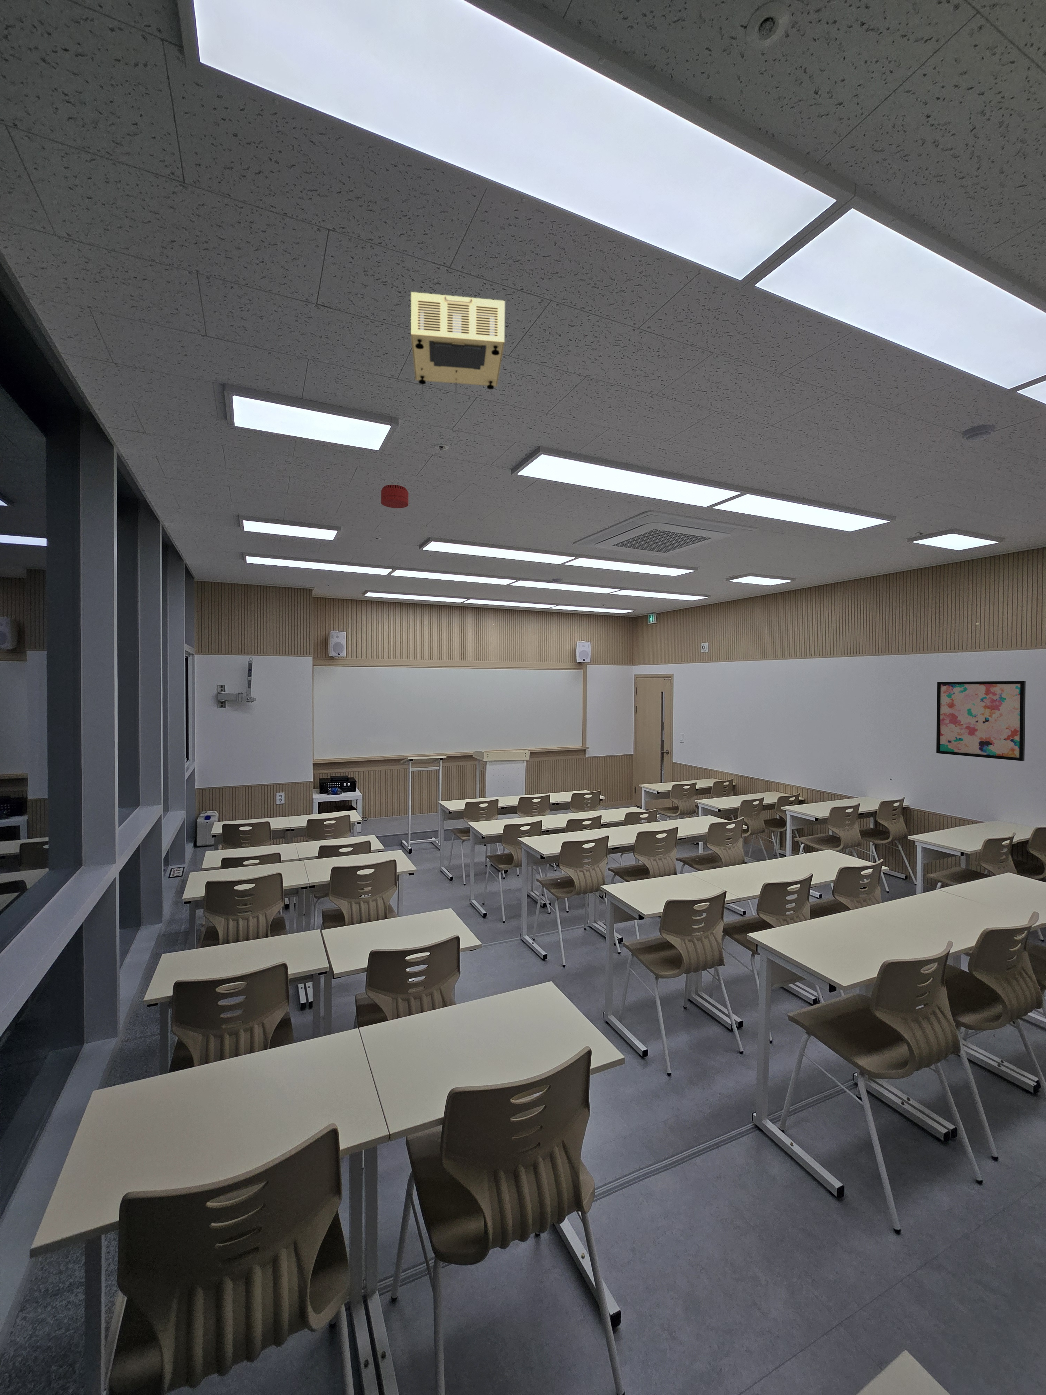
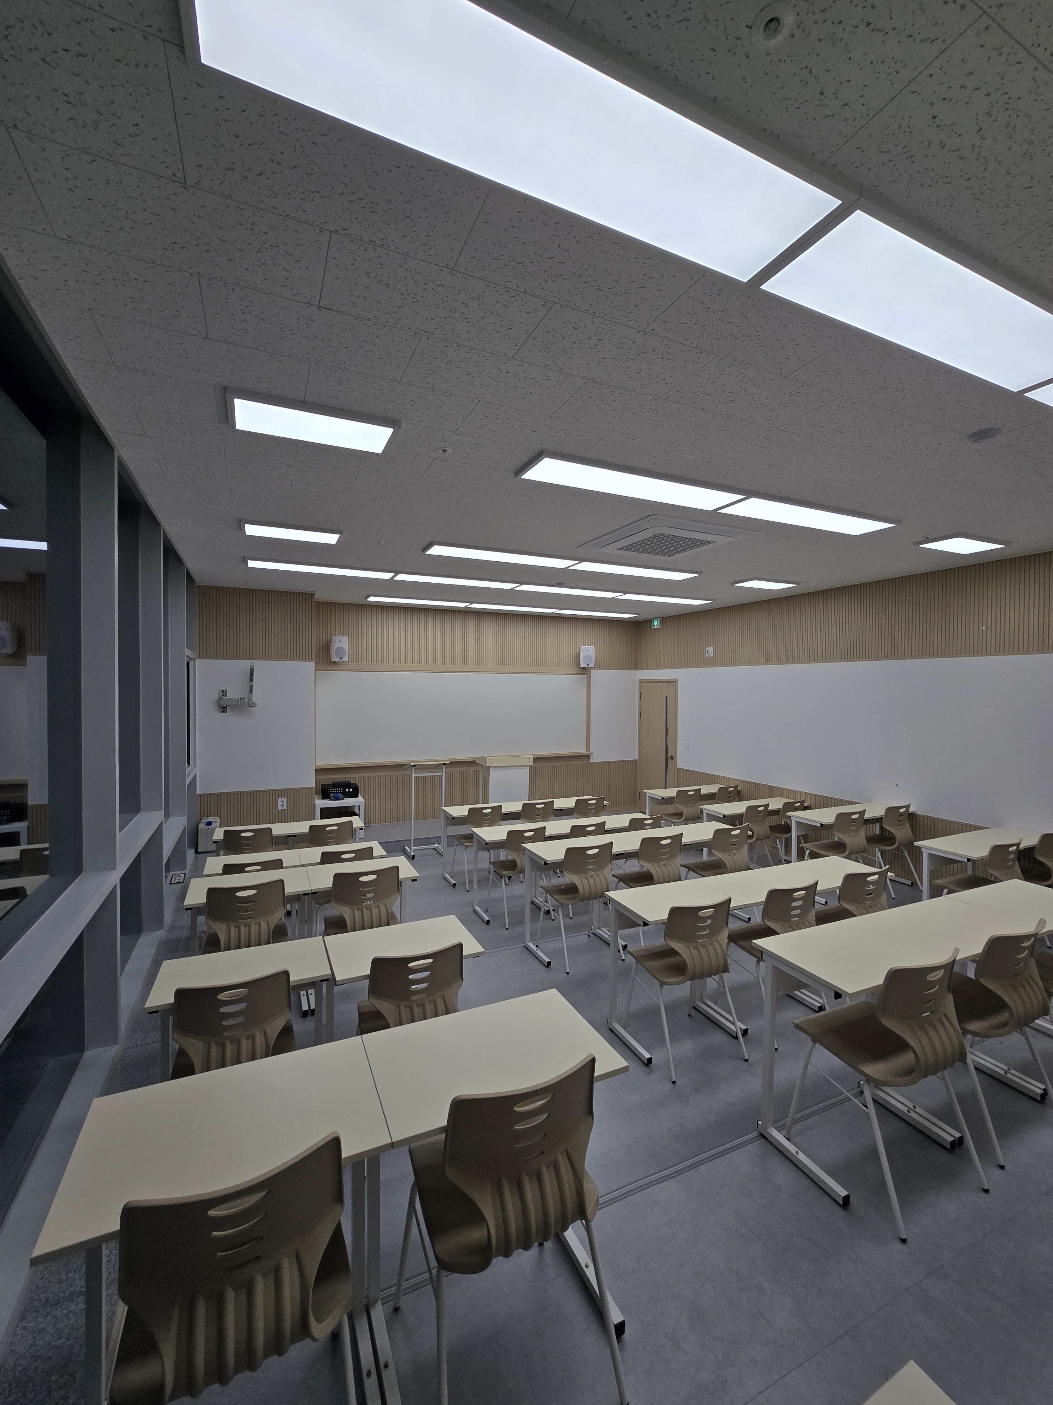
- projector [411,291,505,410]
- wall art [936,681,1026,761]
- smoke detector [381,484,409,509]
